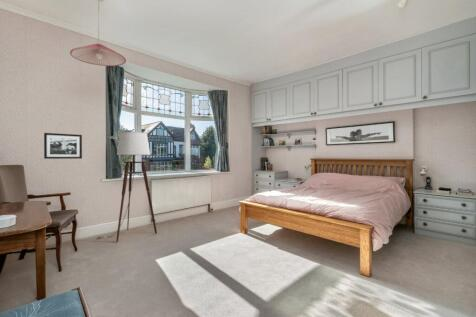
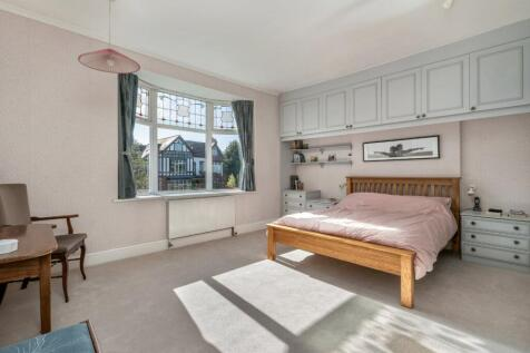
- picture frame [43,132,83,160]
- floor lamp [95,131,158,243]
